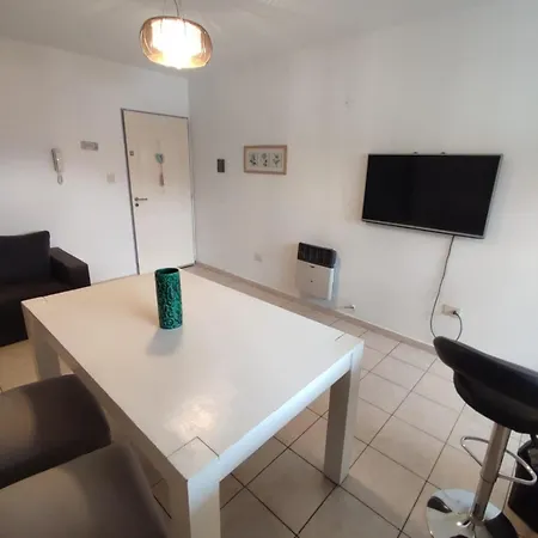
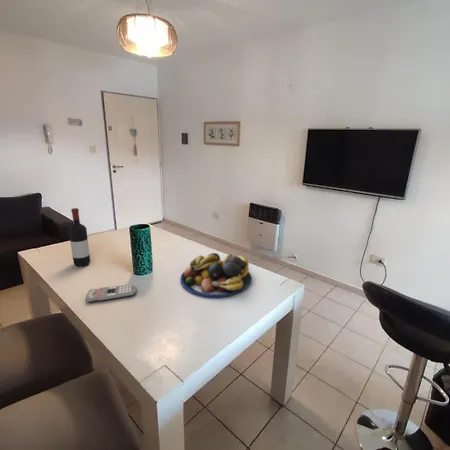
+ fruit bowl [179,252,252,298]
+ wine bottle [68,207,91,268]
+ remote control [85,284,138,304]
